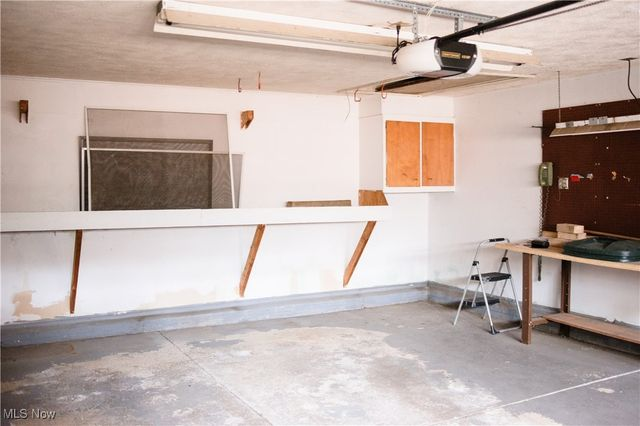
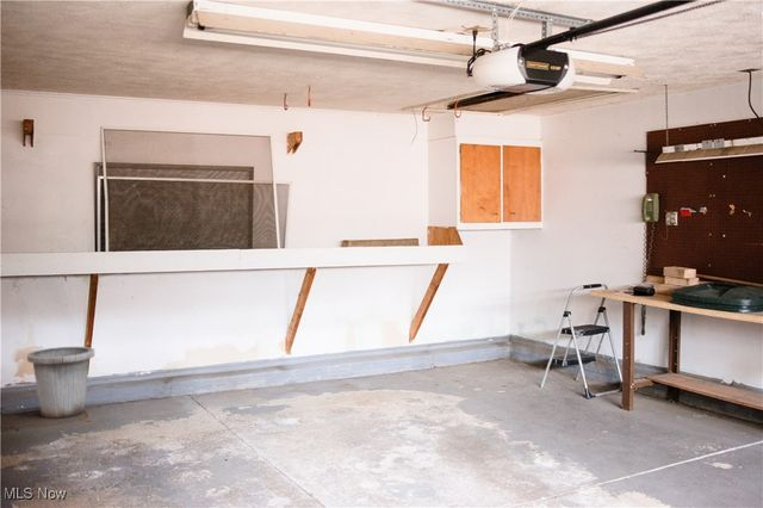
+ trash can [26,346,95,420]
